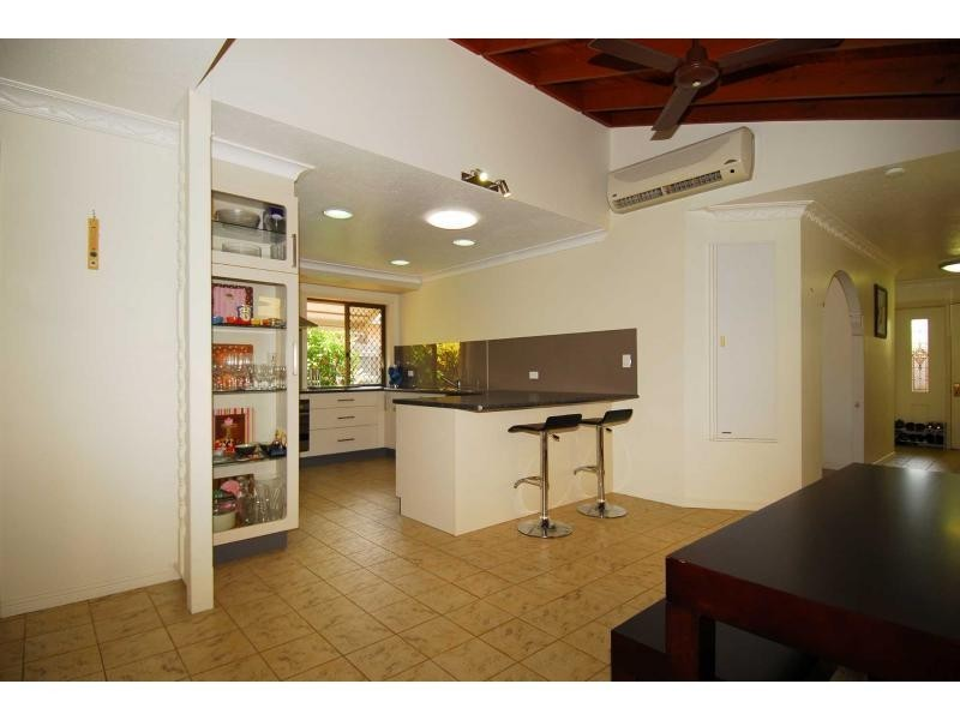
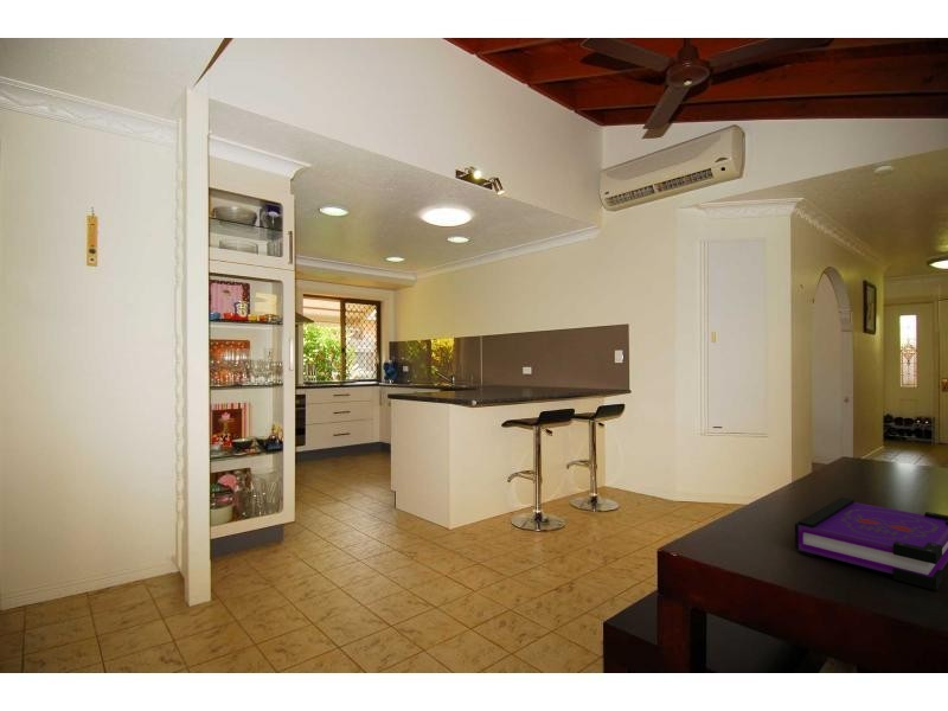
+ board game [794,497,948,591]
